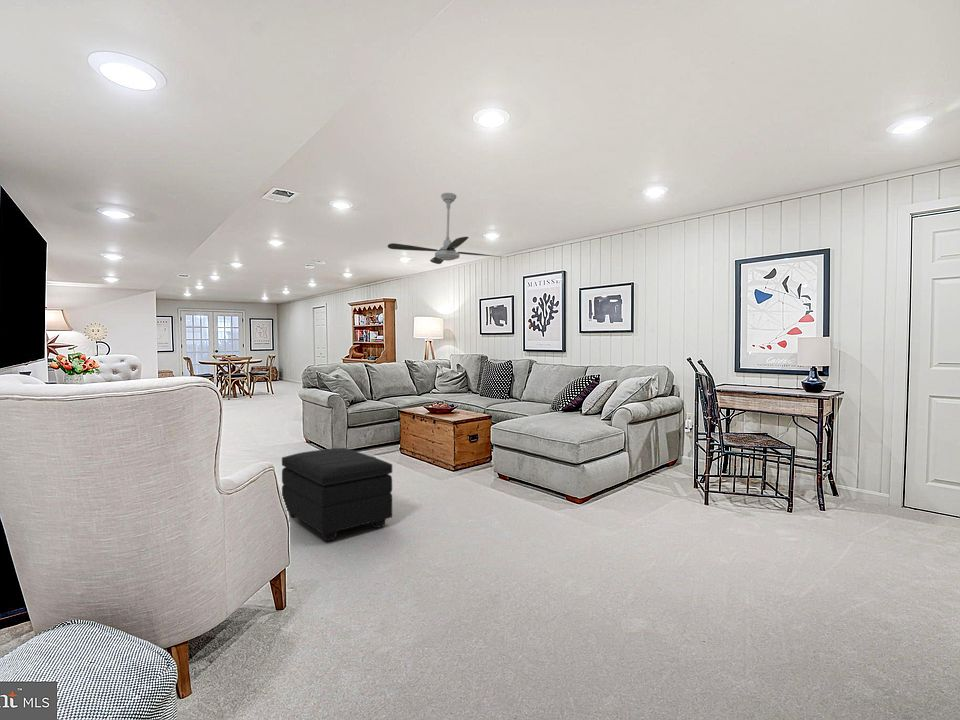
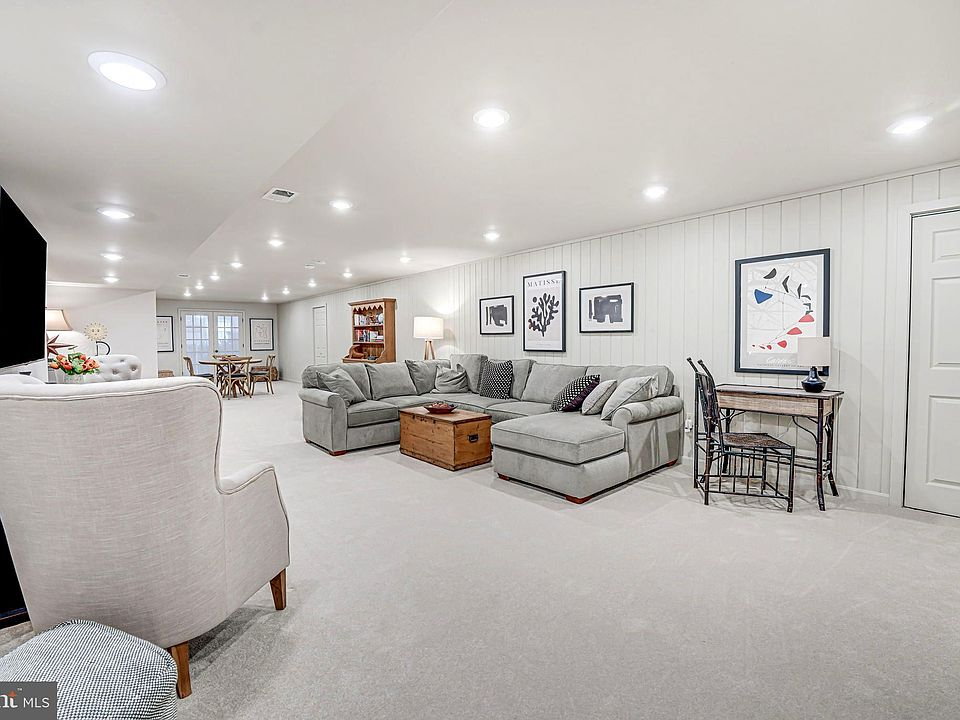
- footstool [281,447,393,542]
- ceiling fan [387,192,502,265]
